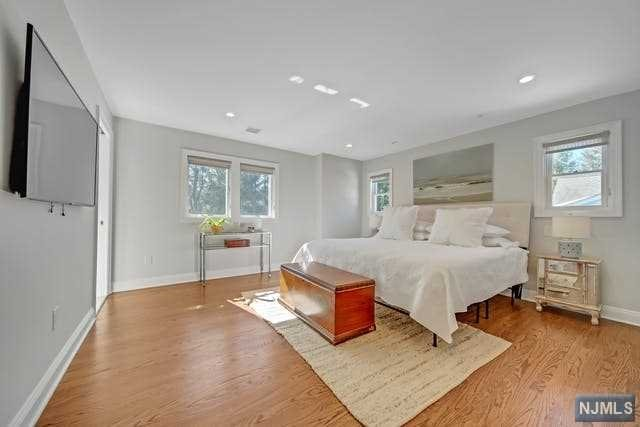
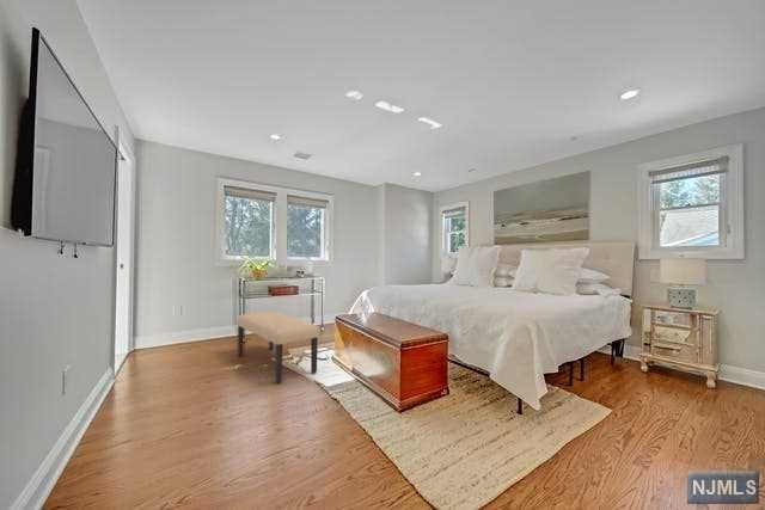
+ bench [235,311,320,385]
